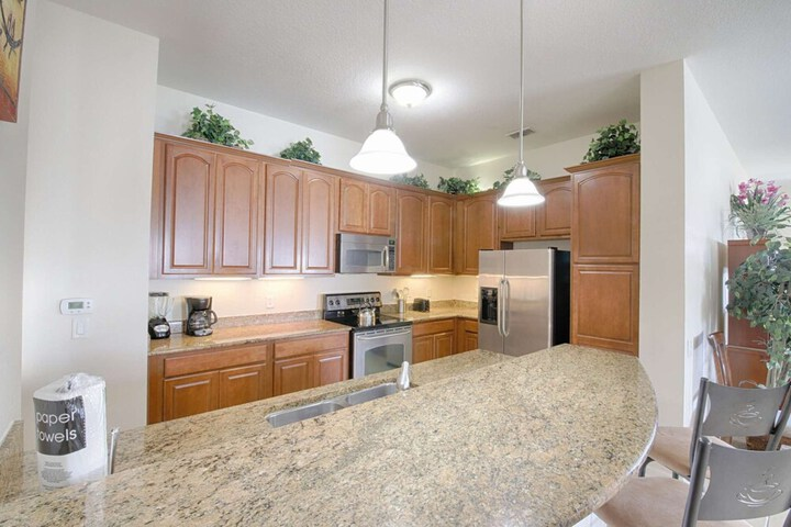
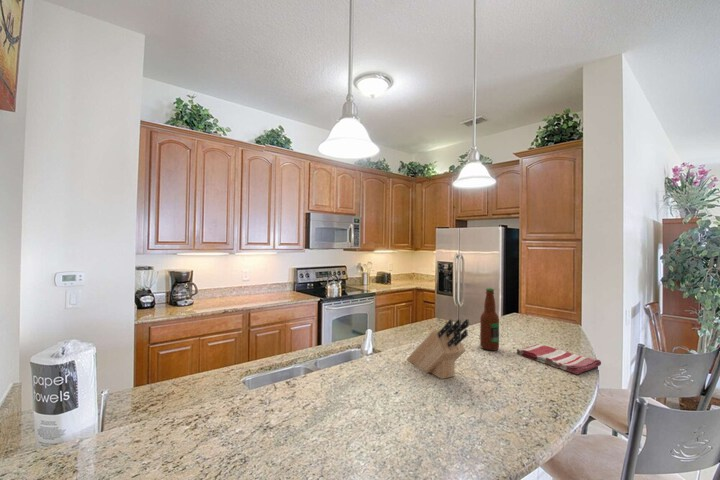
+ knife block [406,318,470,380]
+ dish towel [516,343,602,375]
+ bottle [479,287,500,352]
